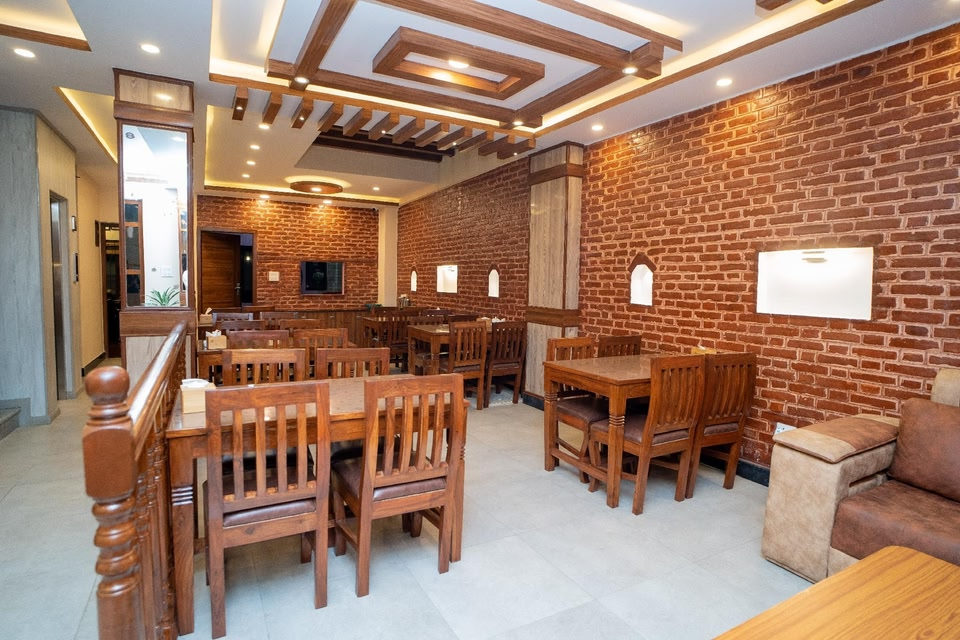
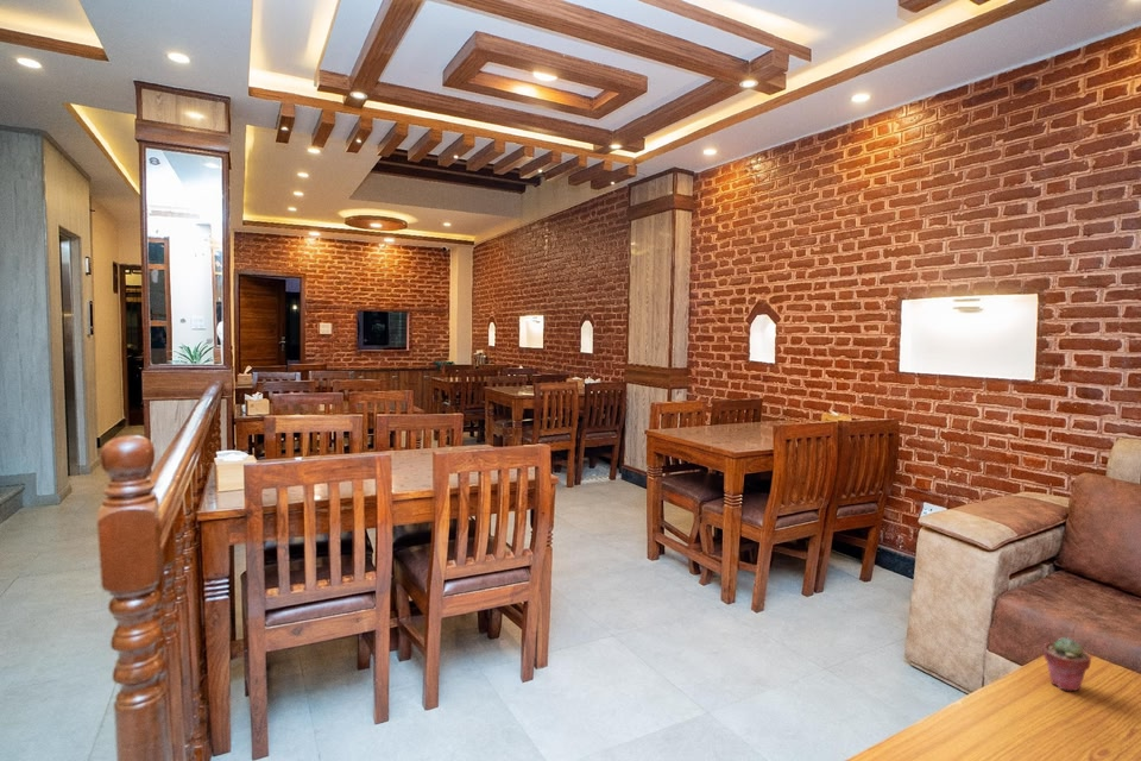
+ potted succulent [1041,636,1092,692]
